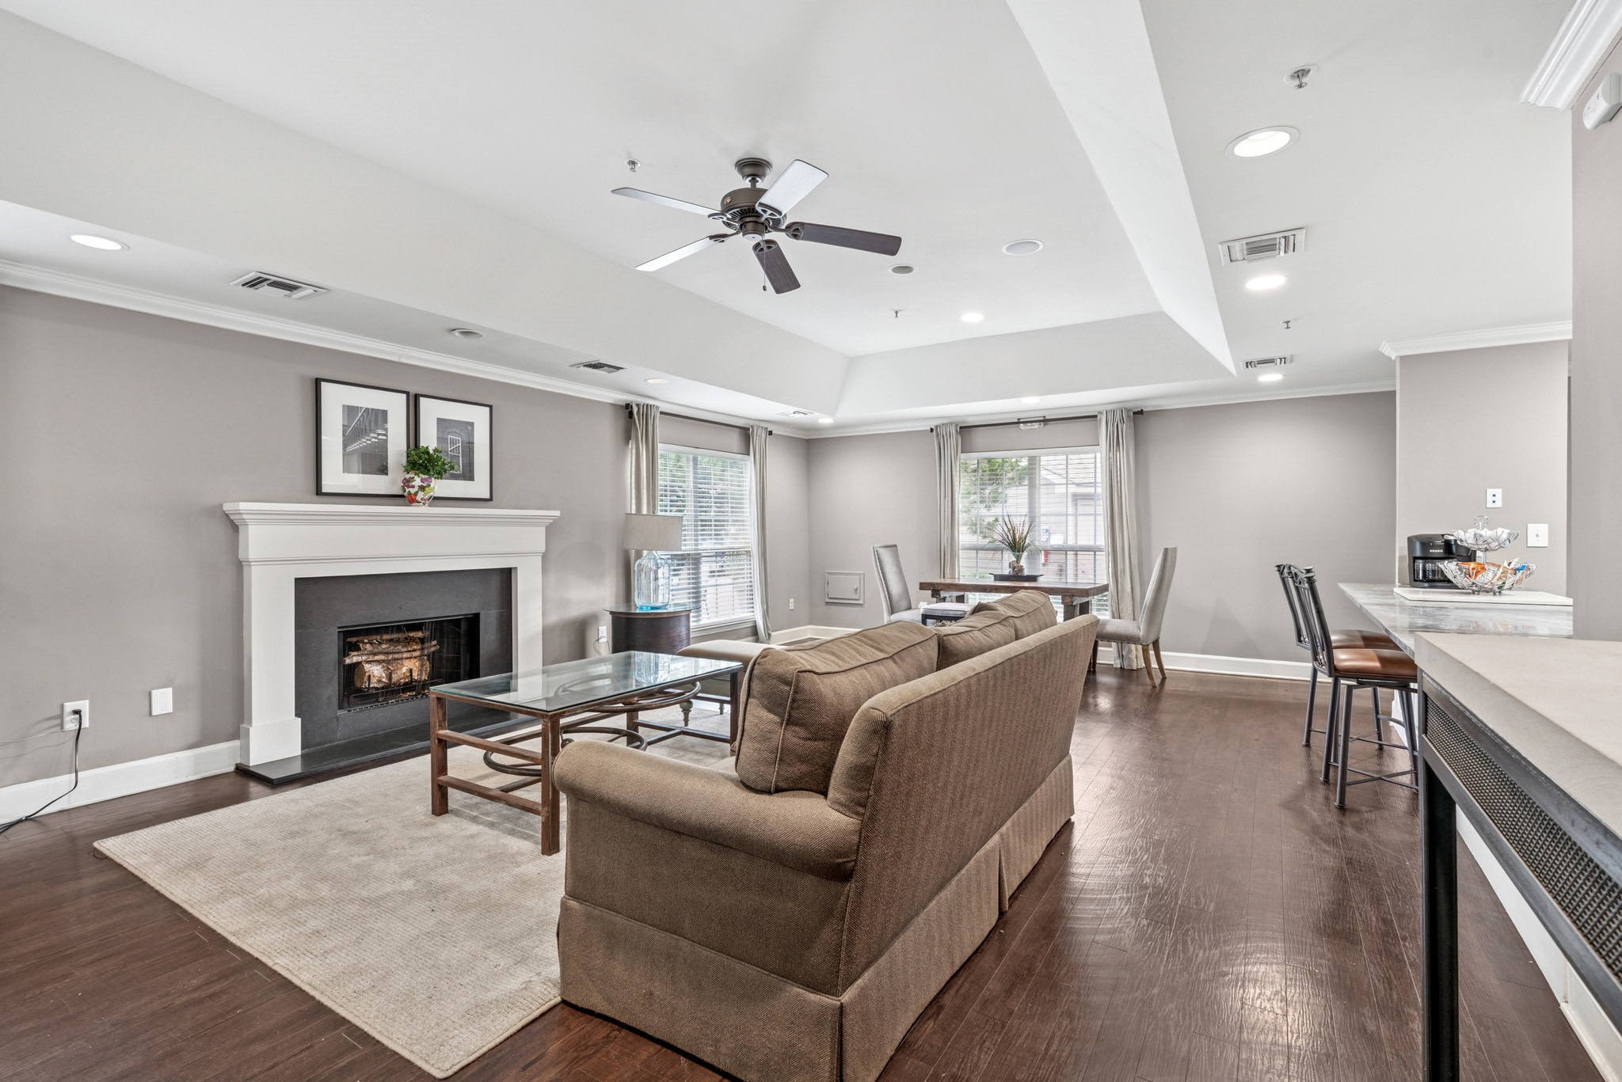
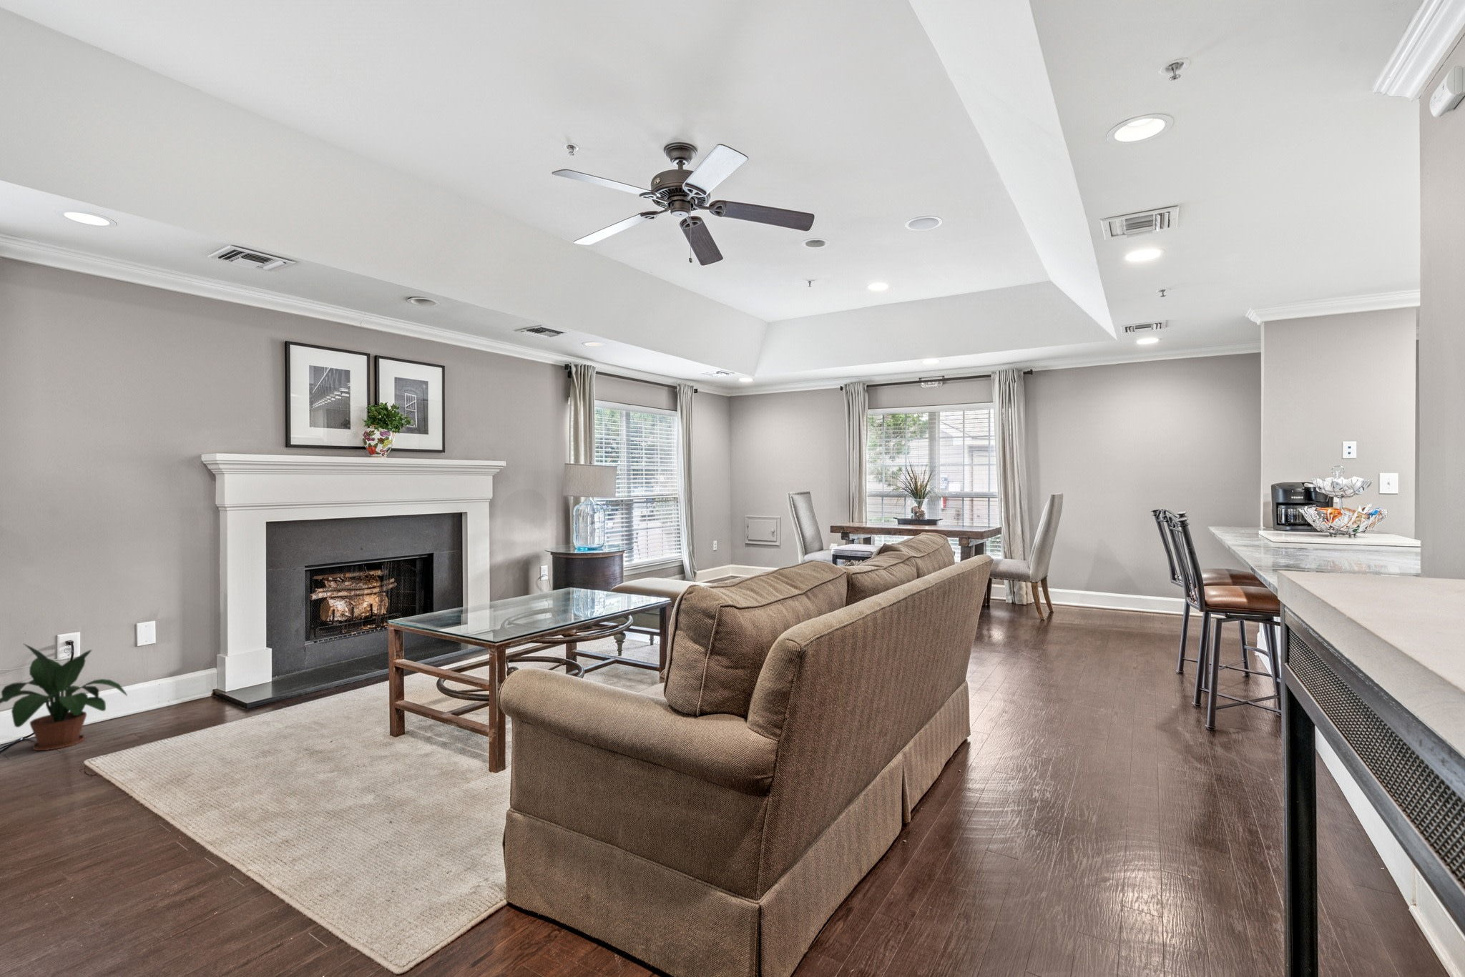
+ potted plant [0,643,128,751]
